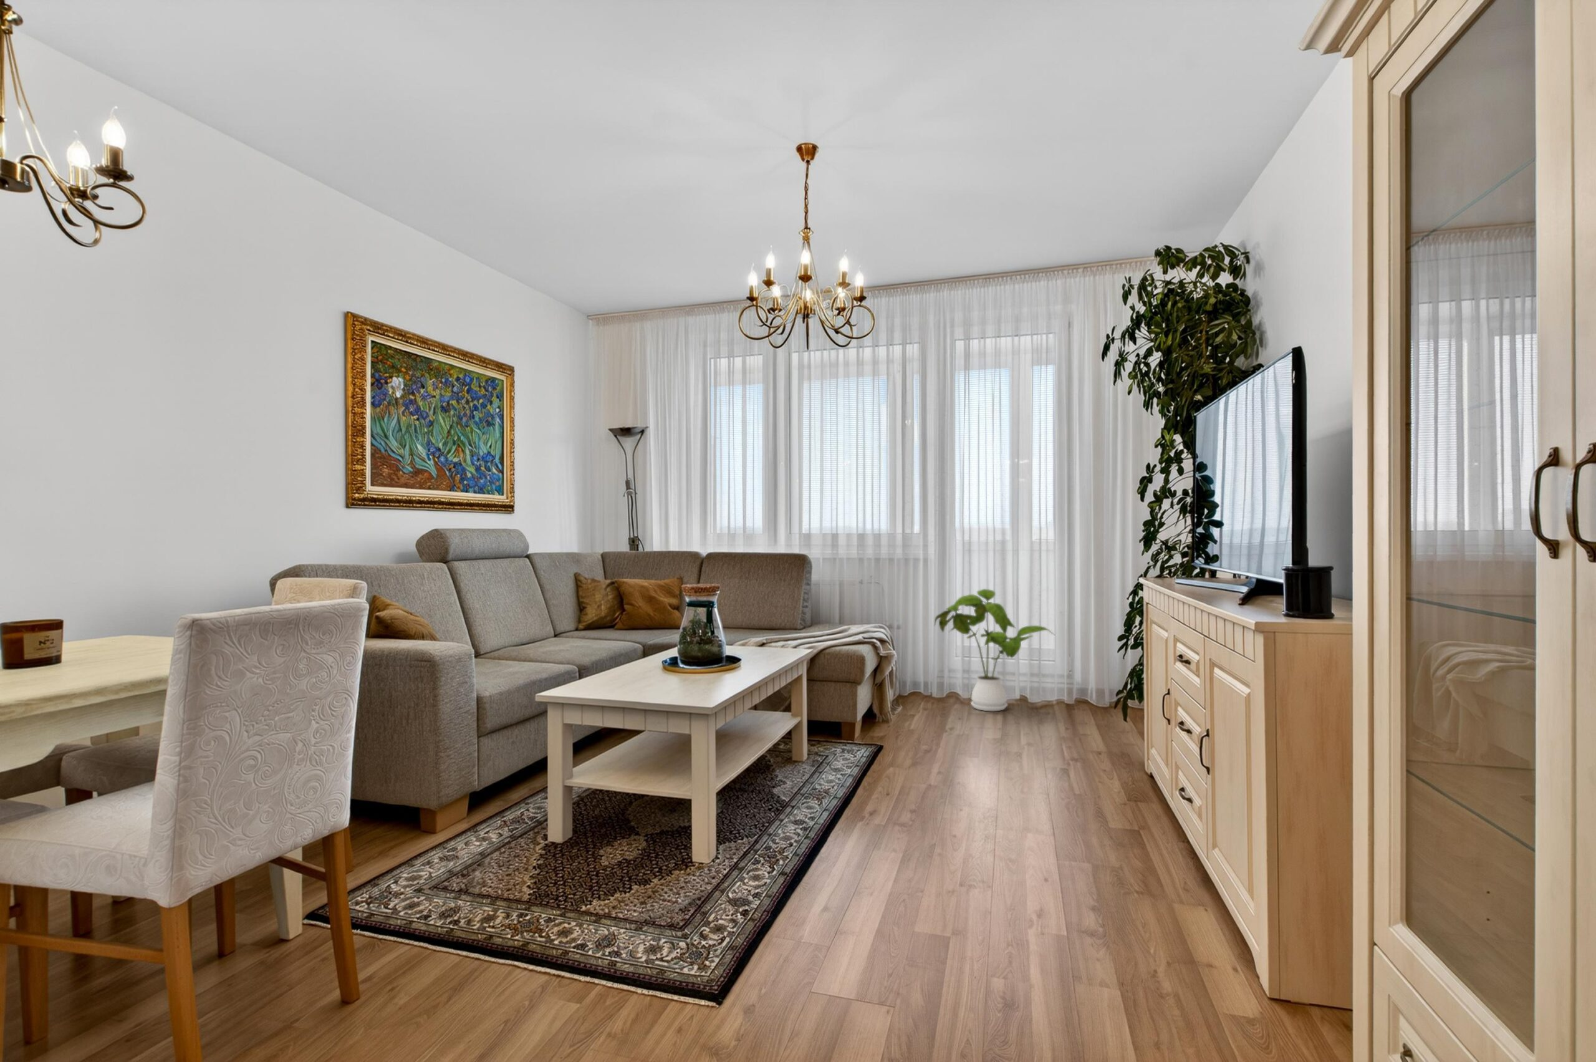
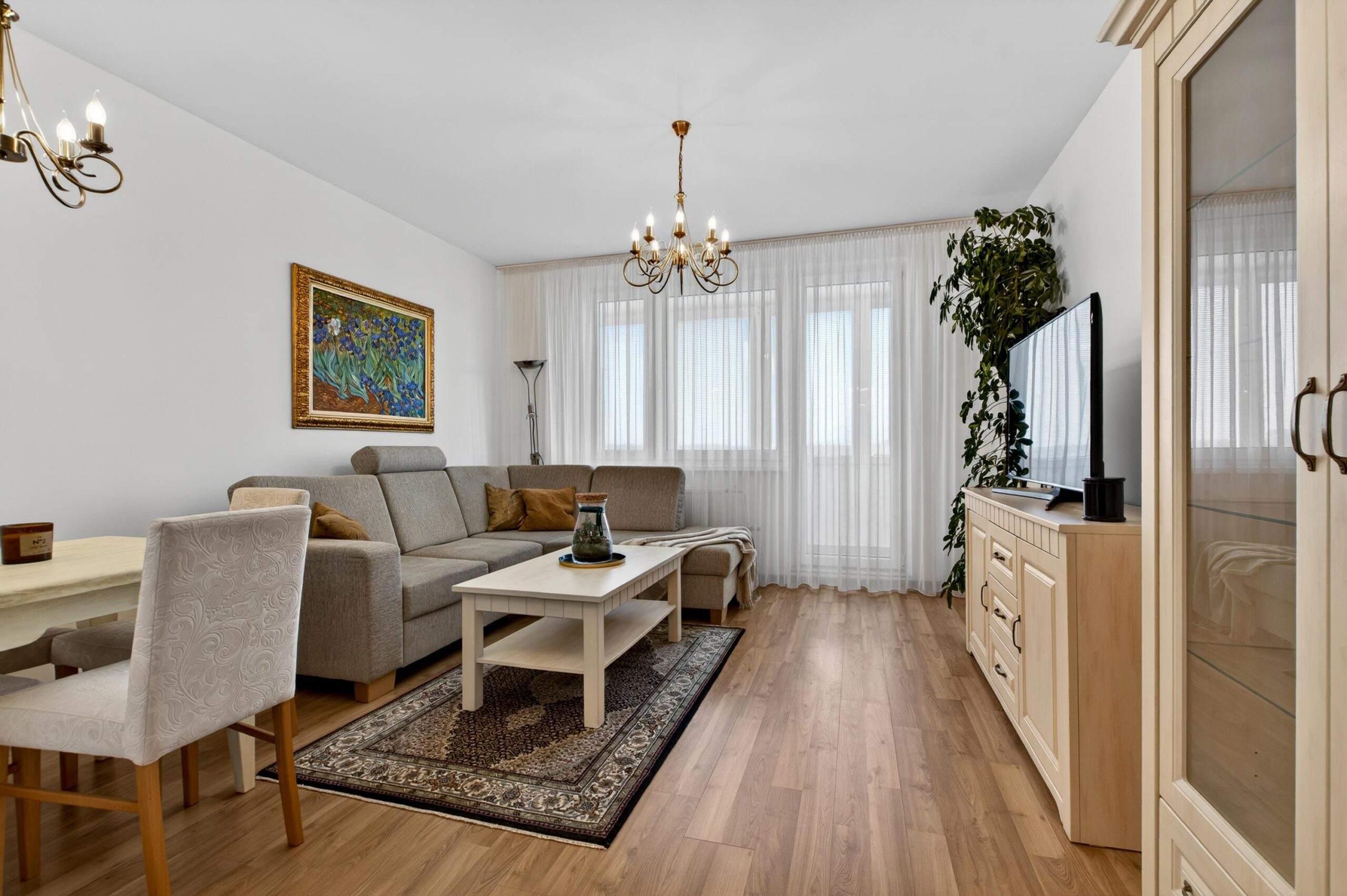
- house plant [934,588,1055,711]
